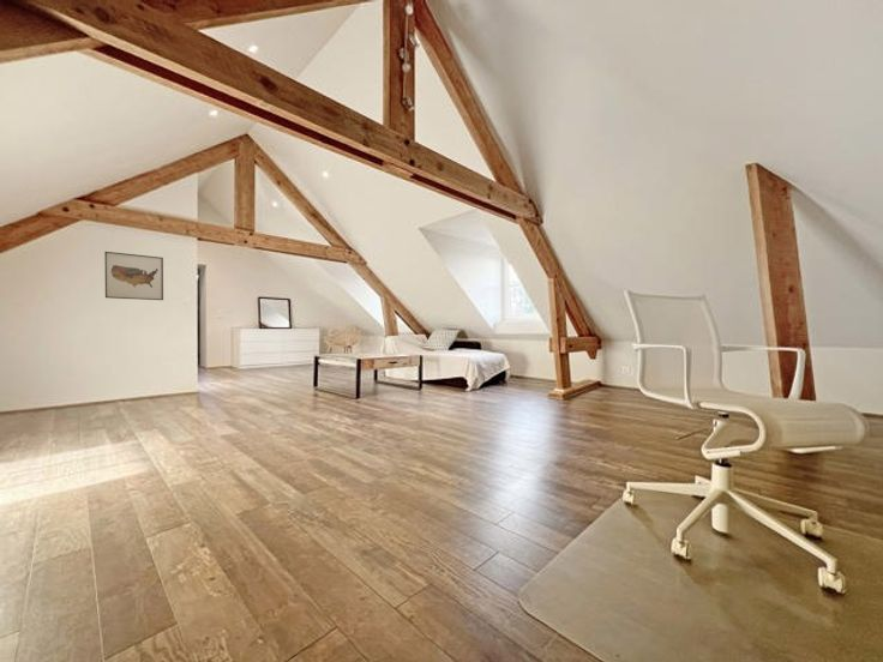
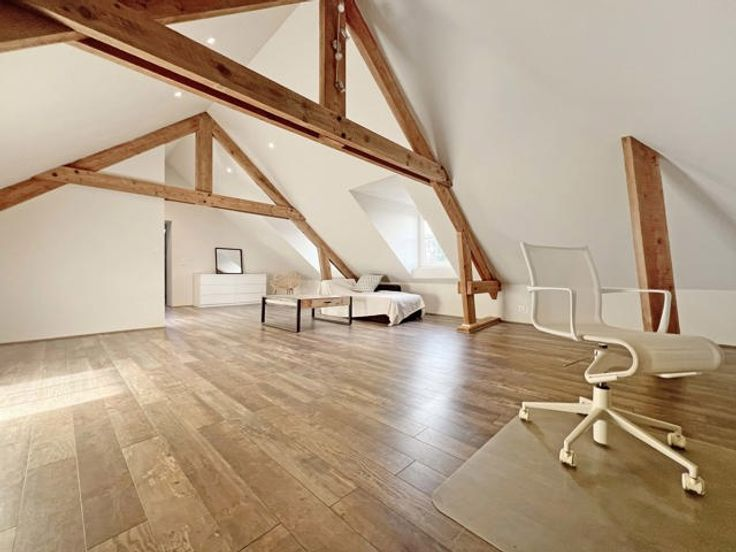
- wall art [103,251,164,301]
